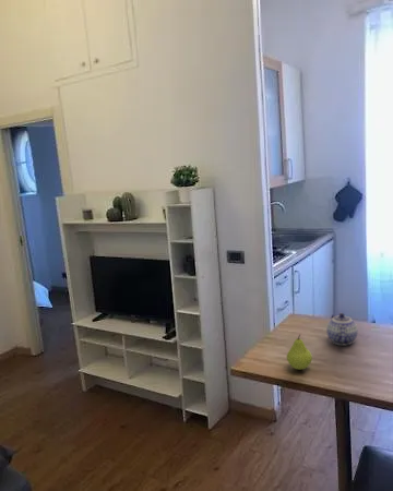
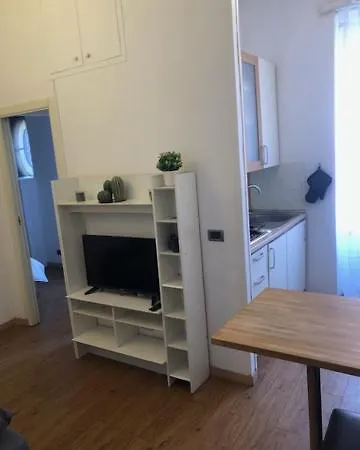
- fruit [286,334,313,371]
- teapot [325,312,358,346]
